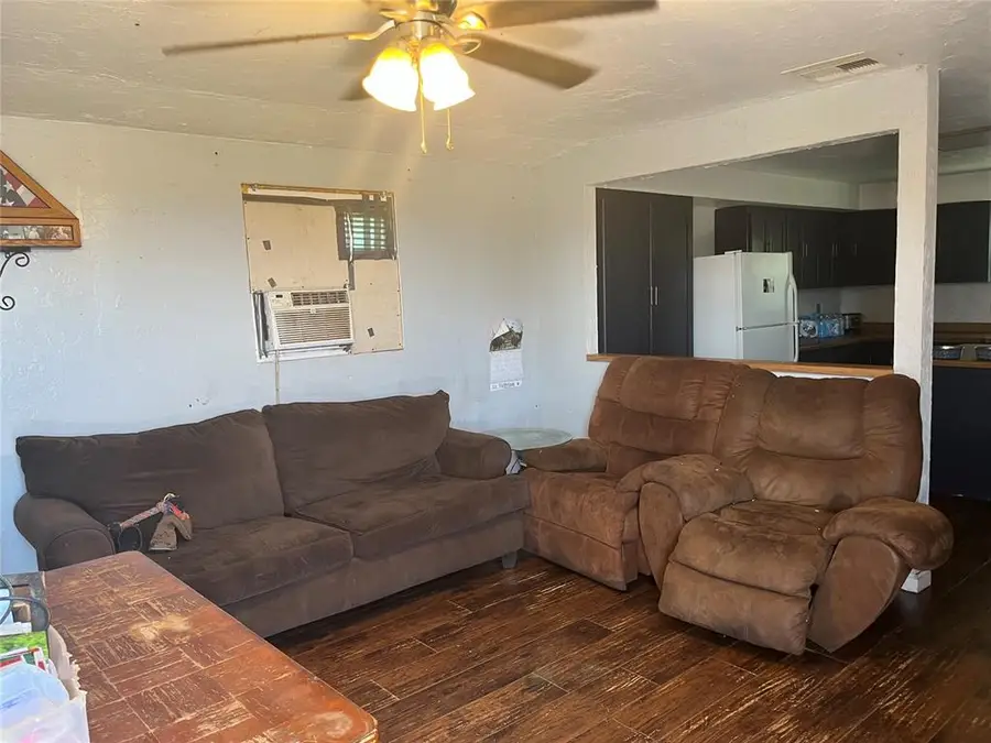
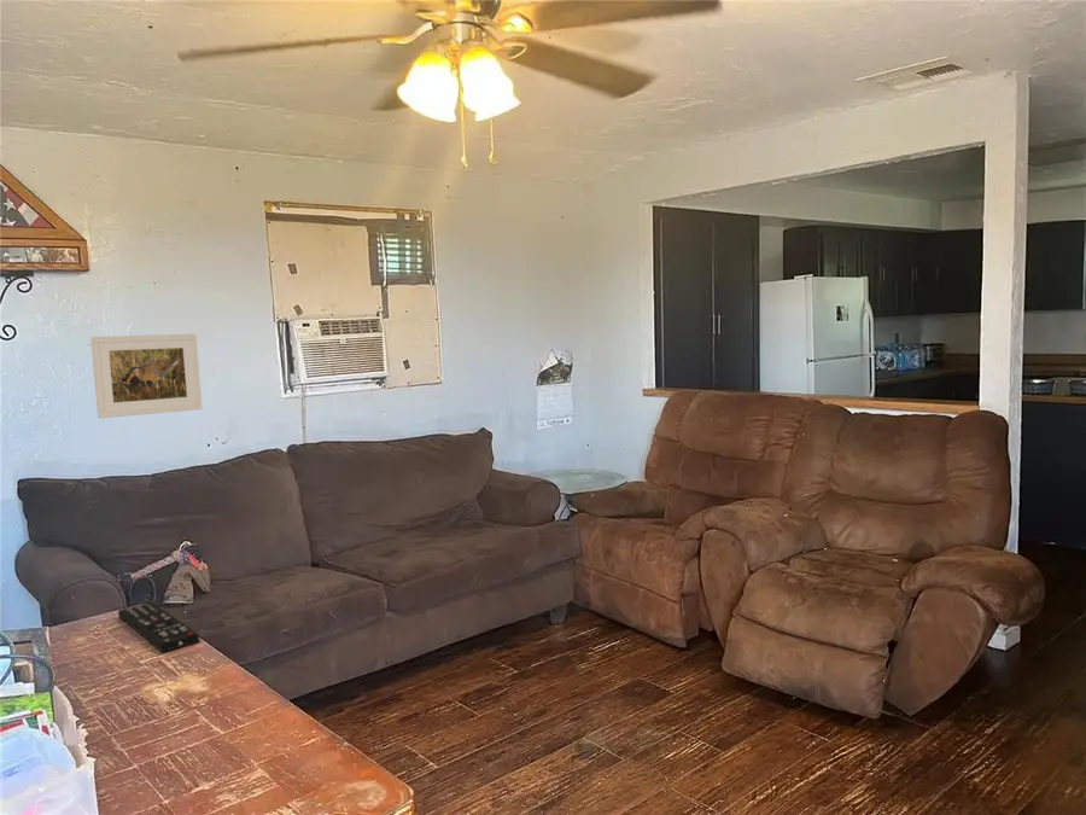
+ remote control [117,601,202,653]
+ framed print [89,332,203,419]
